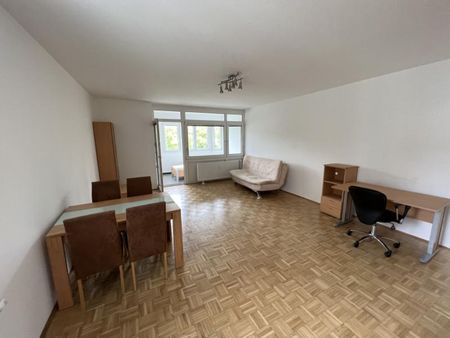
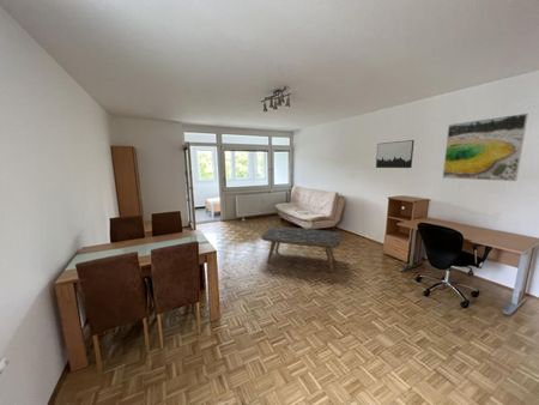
+ coffee table [260,225,343,273]
+ wall art [375,139,416,169]
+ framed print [442,113,529,182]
